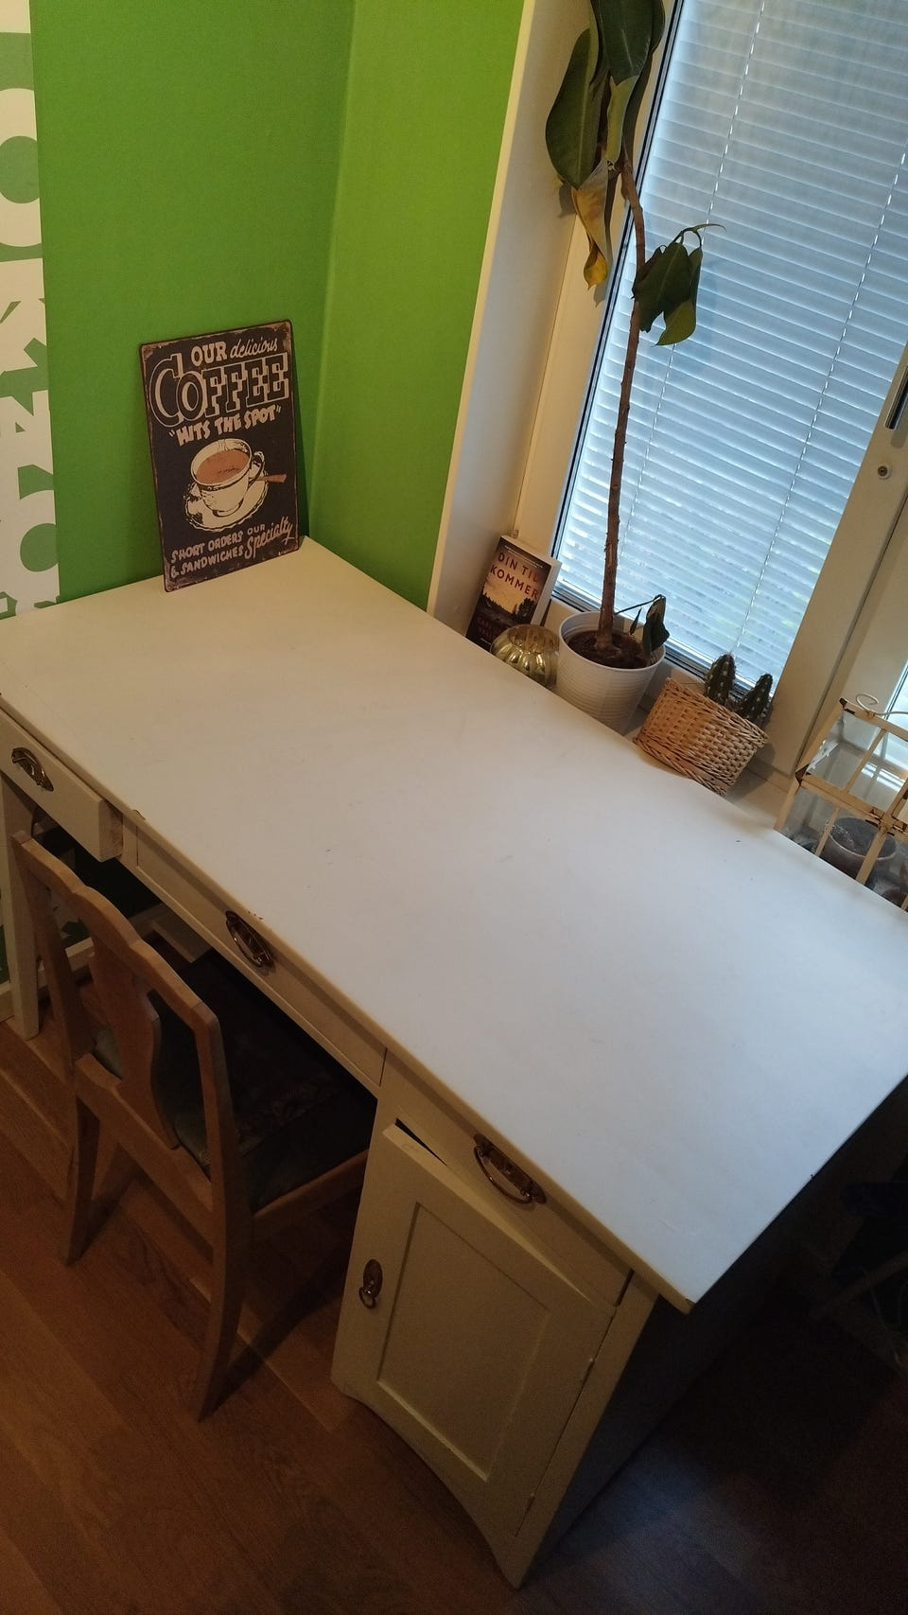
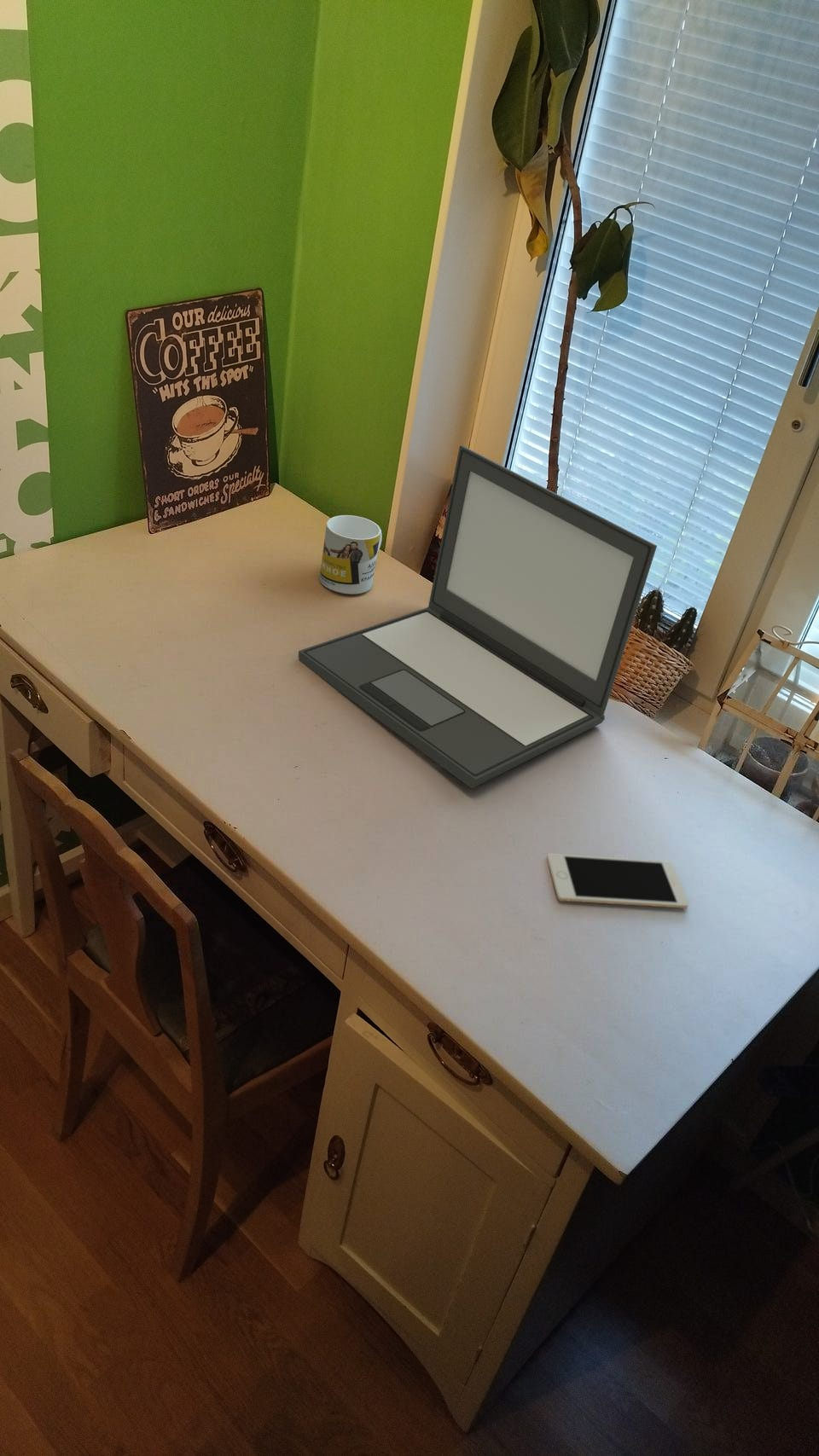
+ cell phone [546,852,689,909]
+ mug [319,514,383,595]
+ laptop [298,444,658,789]
